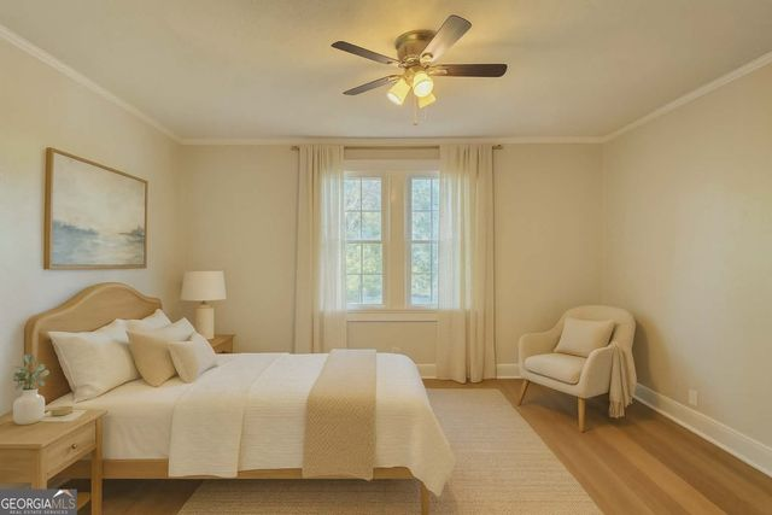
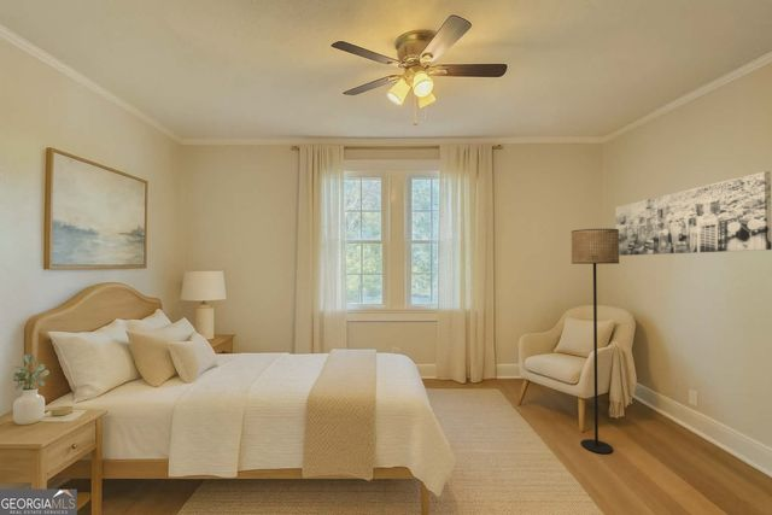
+ floor lamp [571,228,620,455]
+ wall art [614,170,772,257]
